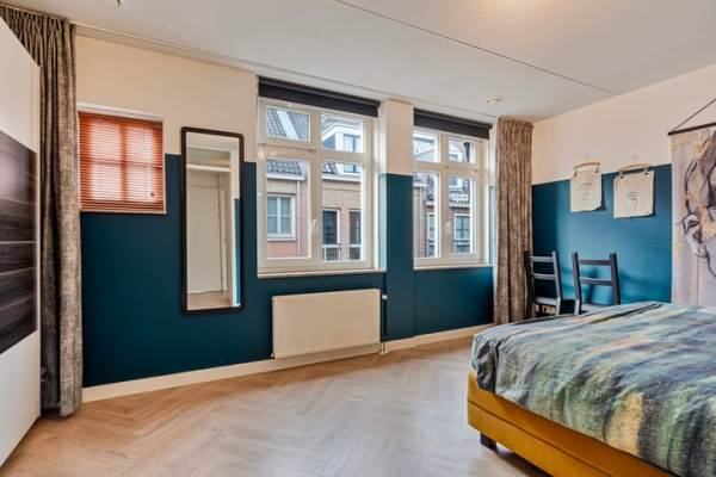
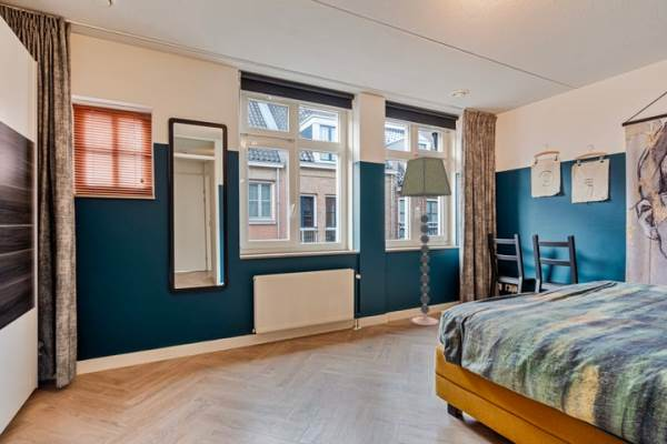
+ floor lamp [398,155,452,326]
